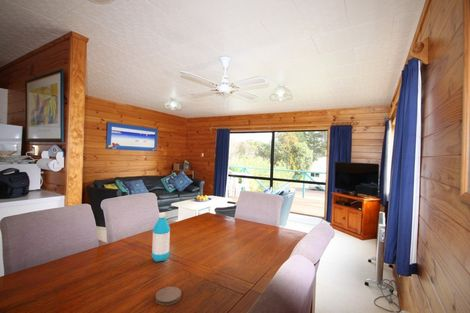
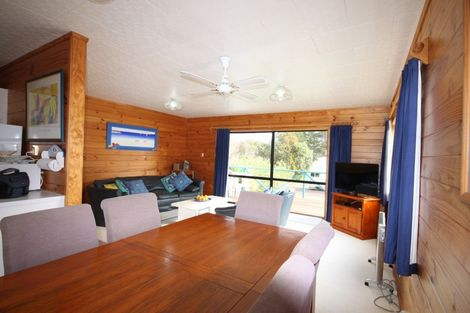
- water bottle [151,212,171,262]
- coaster [155,286,182,306]
